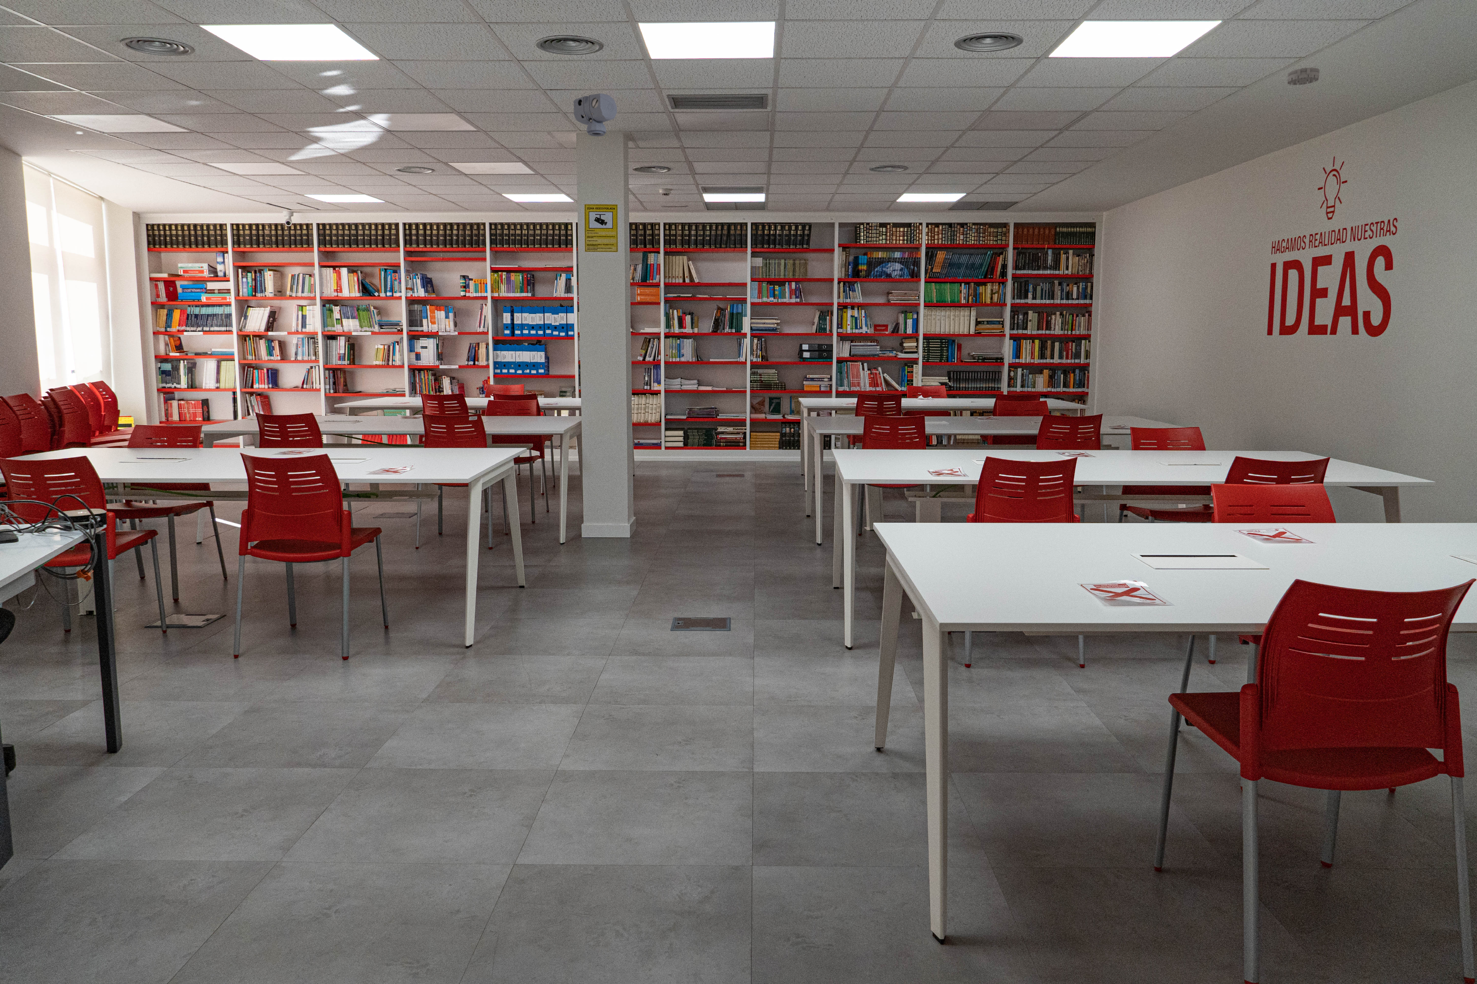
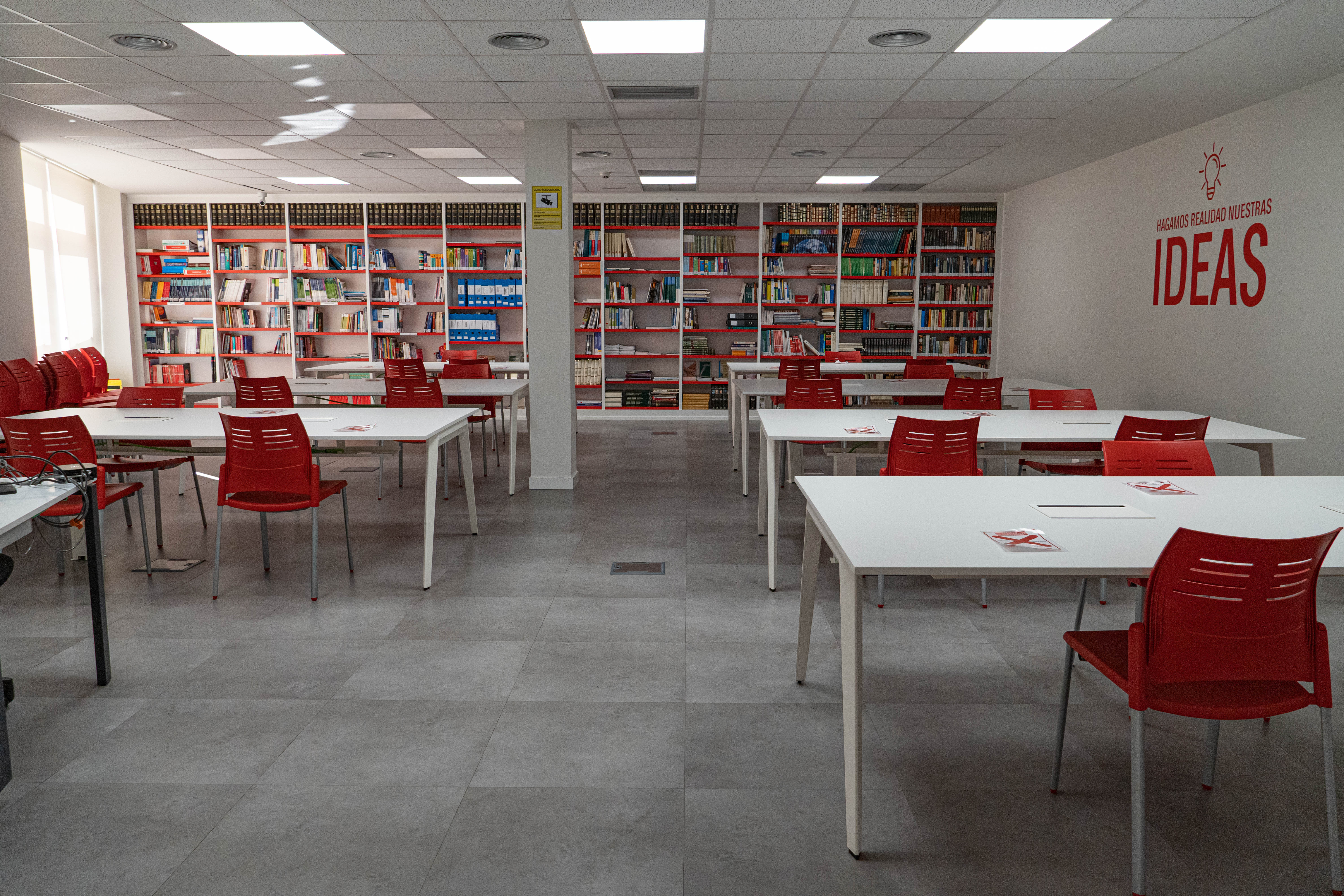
- smoke detector [1287,67,1320,86]
- security camera [573,93,618,137]
